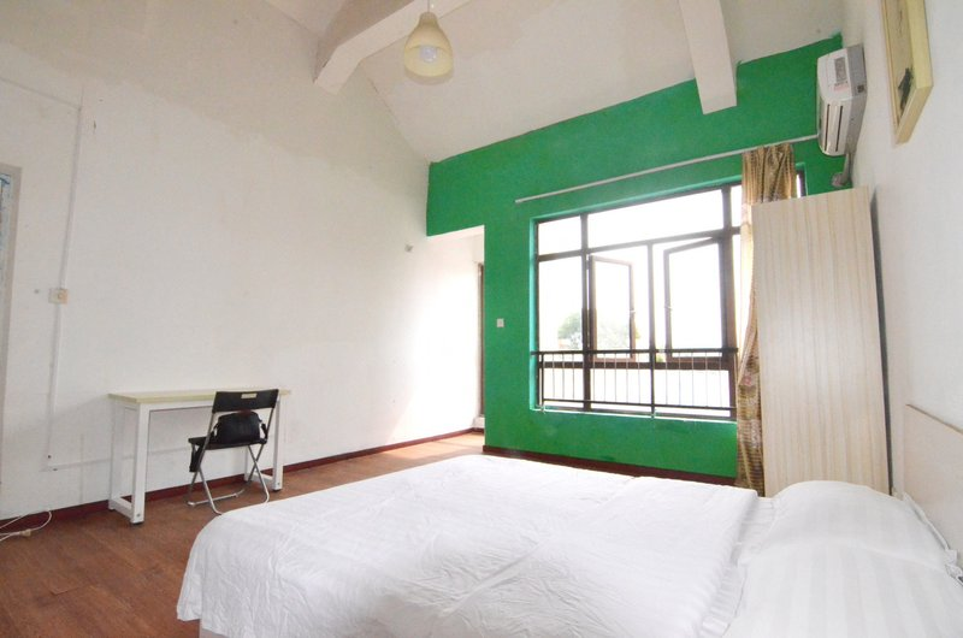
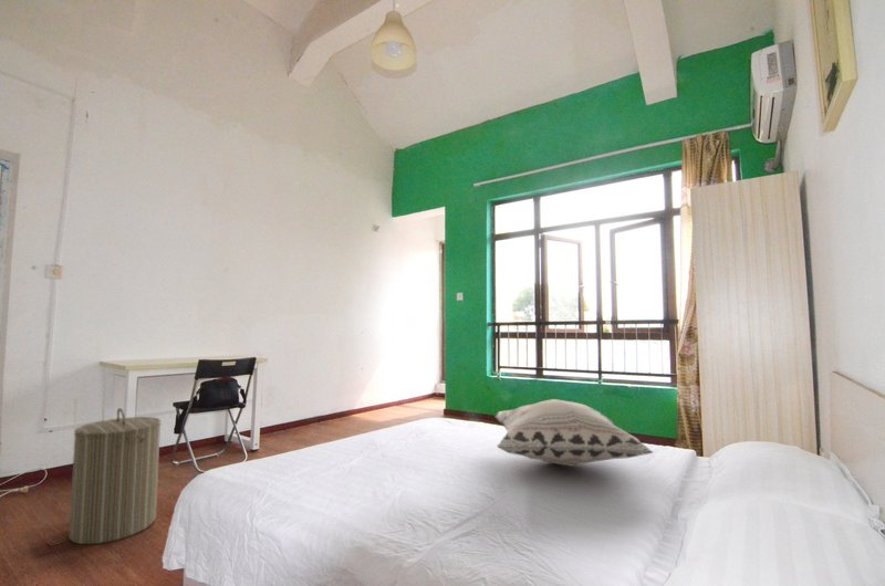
+ laundry hamper [67,407,163,545]
+ decorative pillow [493,398,654,468]
